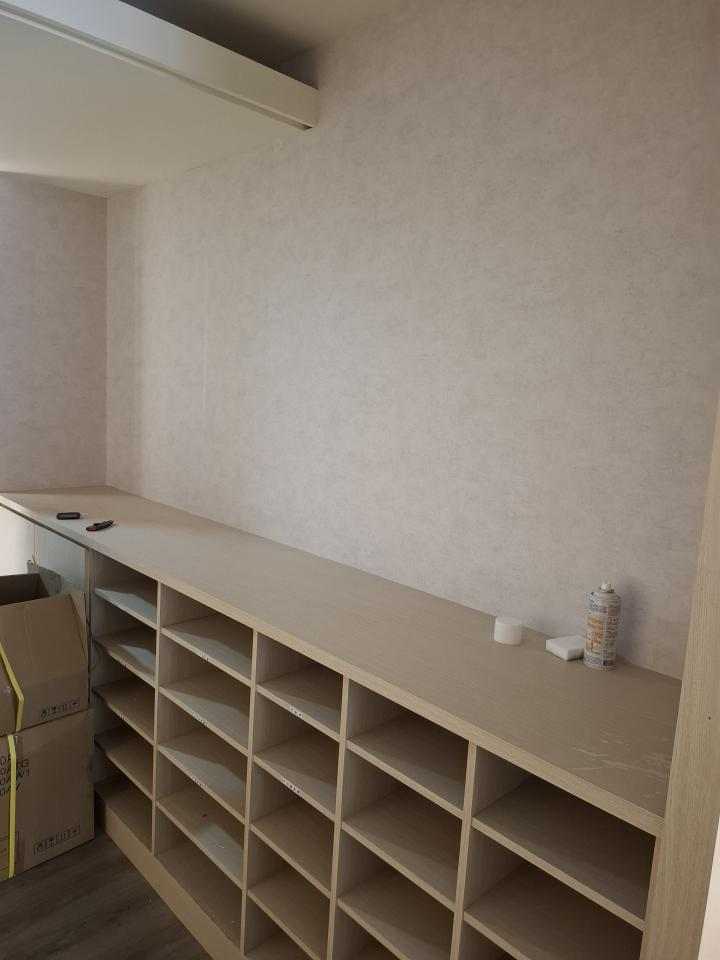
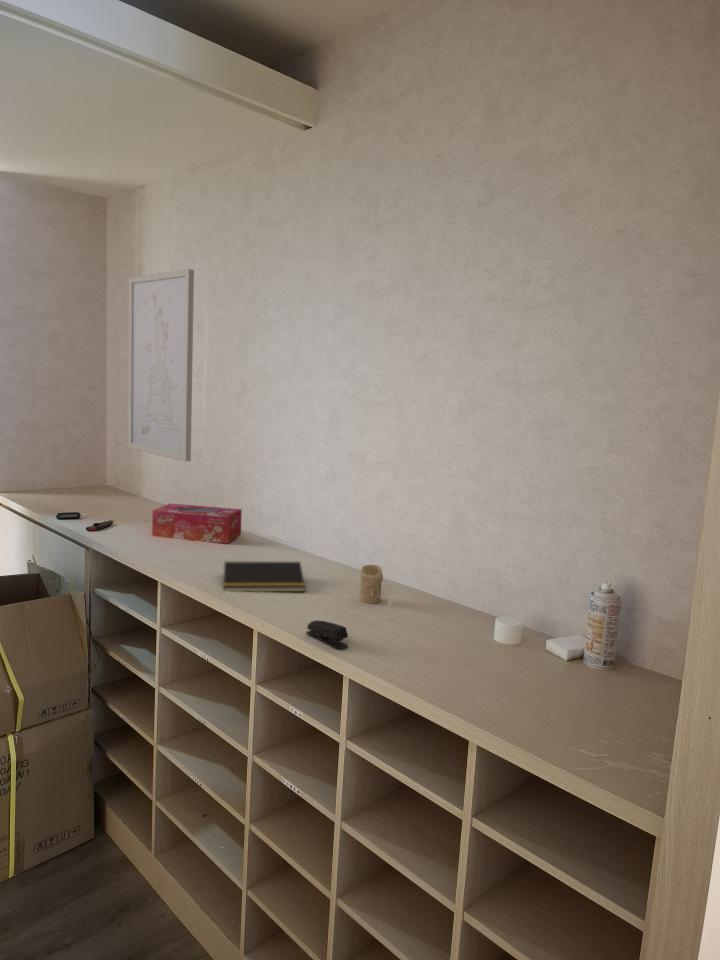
+ stapler [305,619,349,650]
+ notepad [222,560,306,593]
+ candle [359,564,384,605]
+ tissue box [151,503,243,545]
+ wall art [127,268,195,462]
